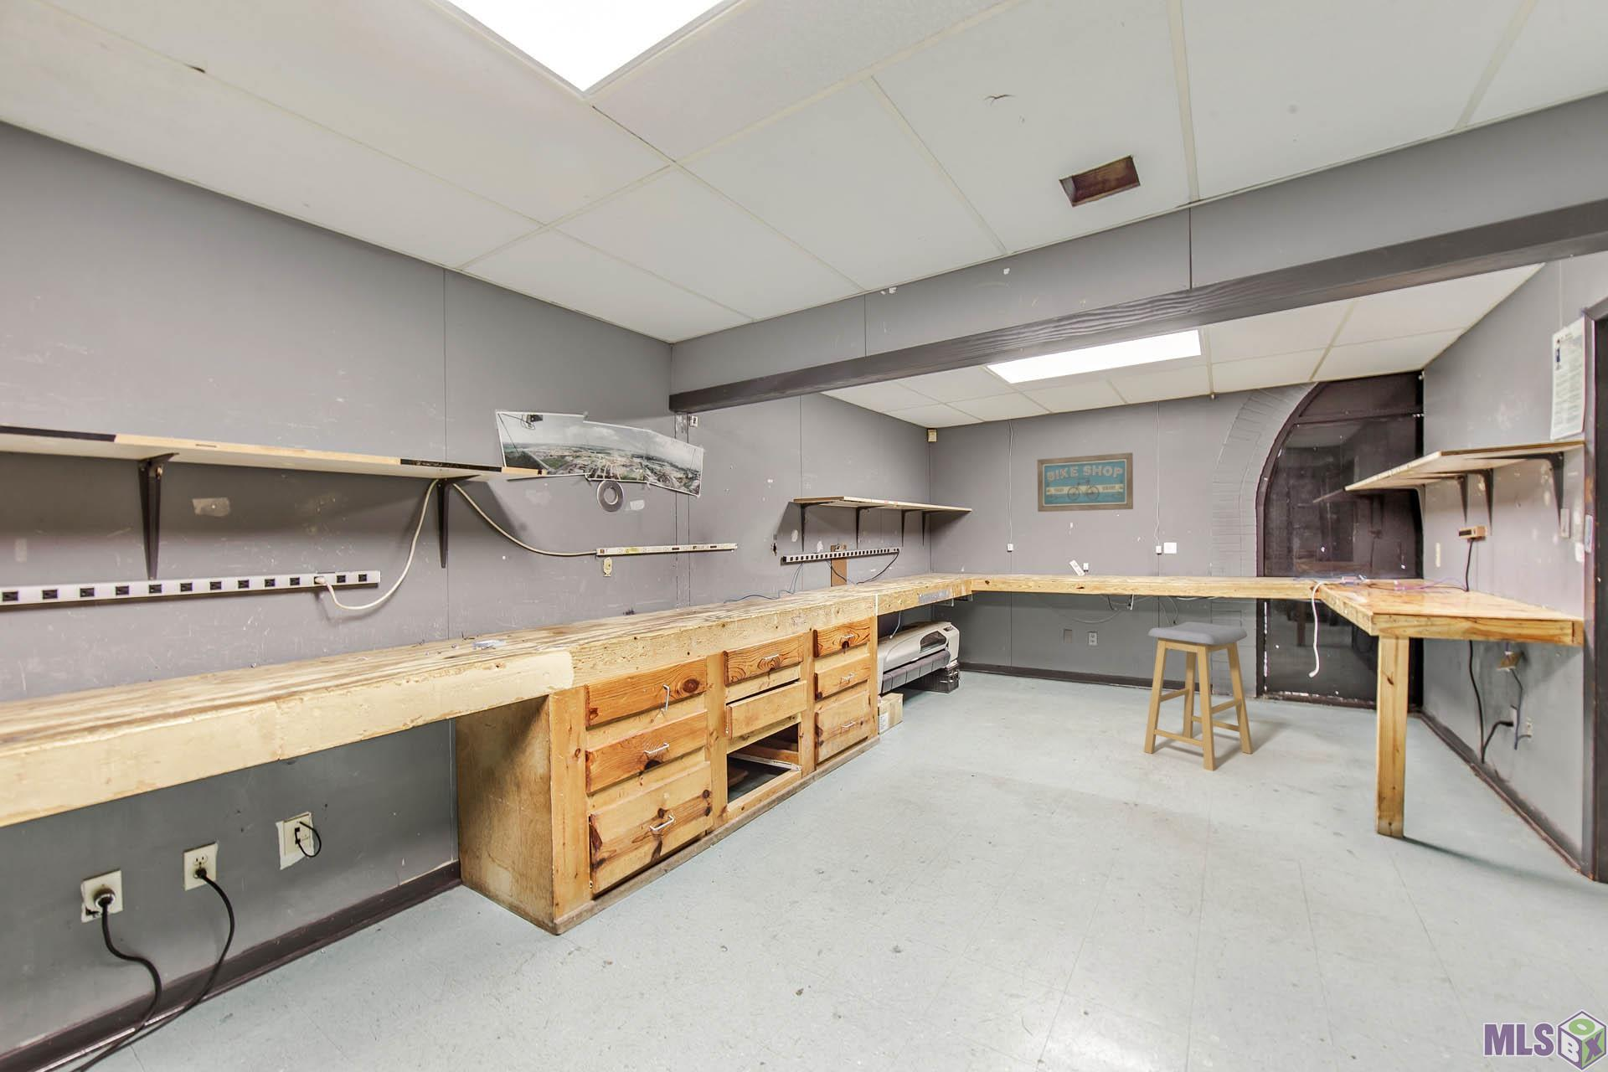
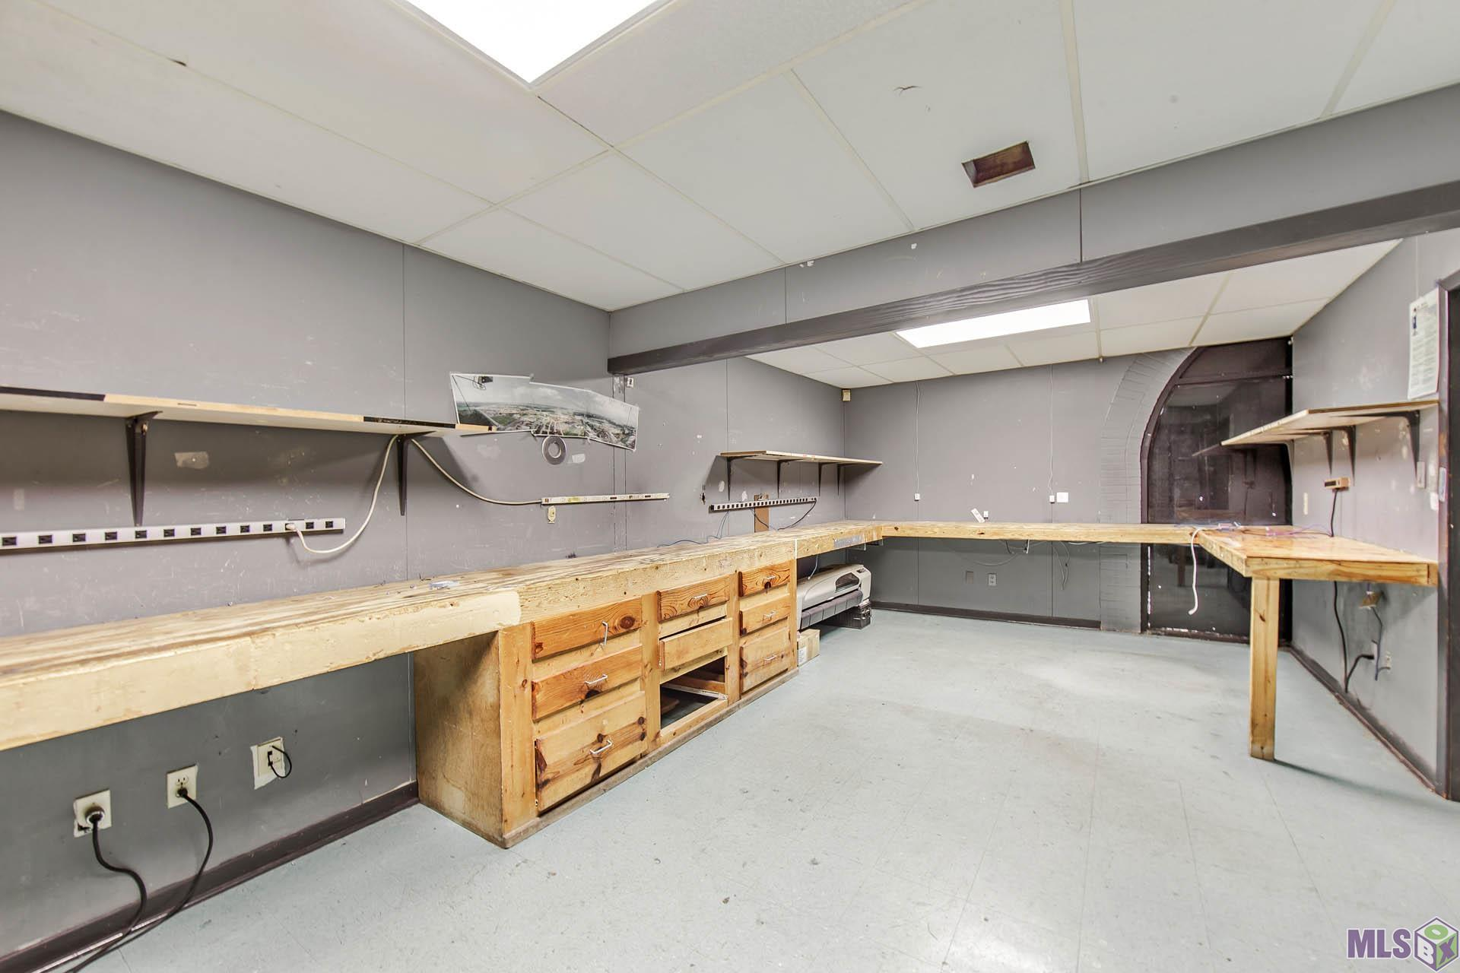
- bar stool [1144,621,1254,772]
- wall art [1037,451,1134,512]
